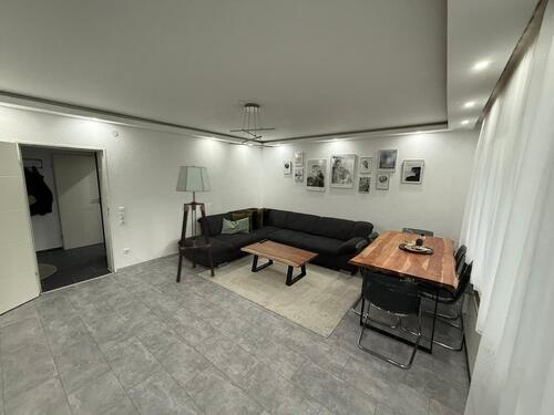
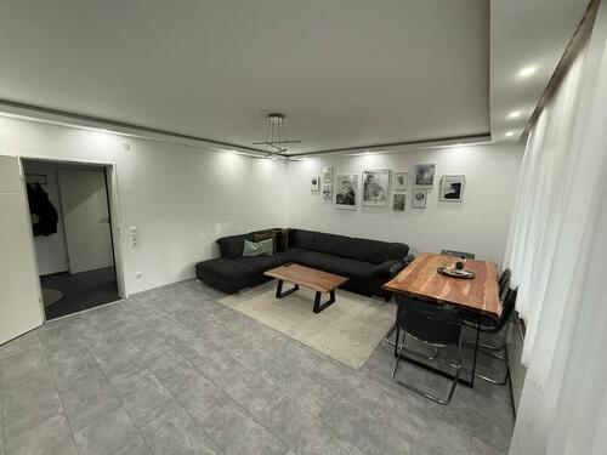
- floor lamp [175,165,216,283]
